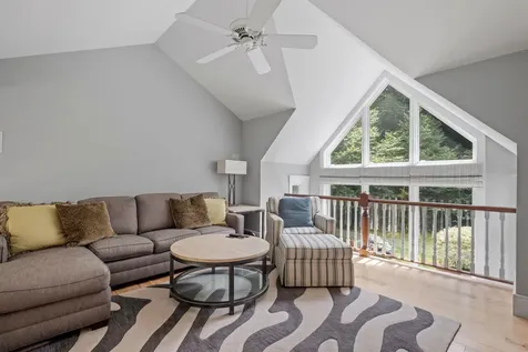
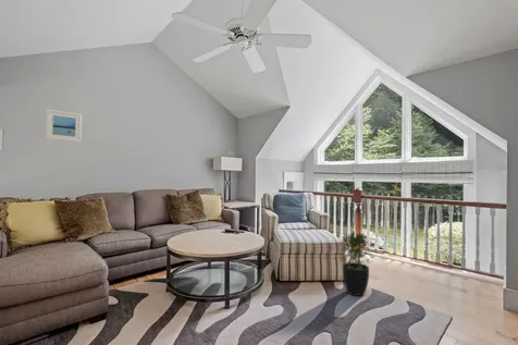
+ potted plant [336,230,377,297]
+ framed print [45,108,83,144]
